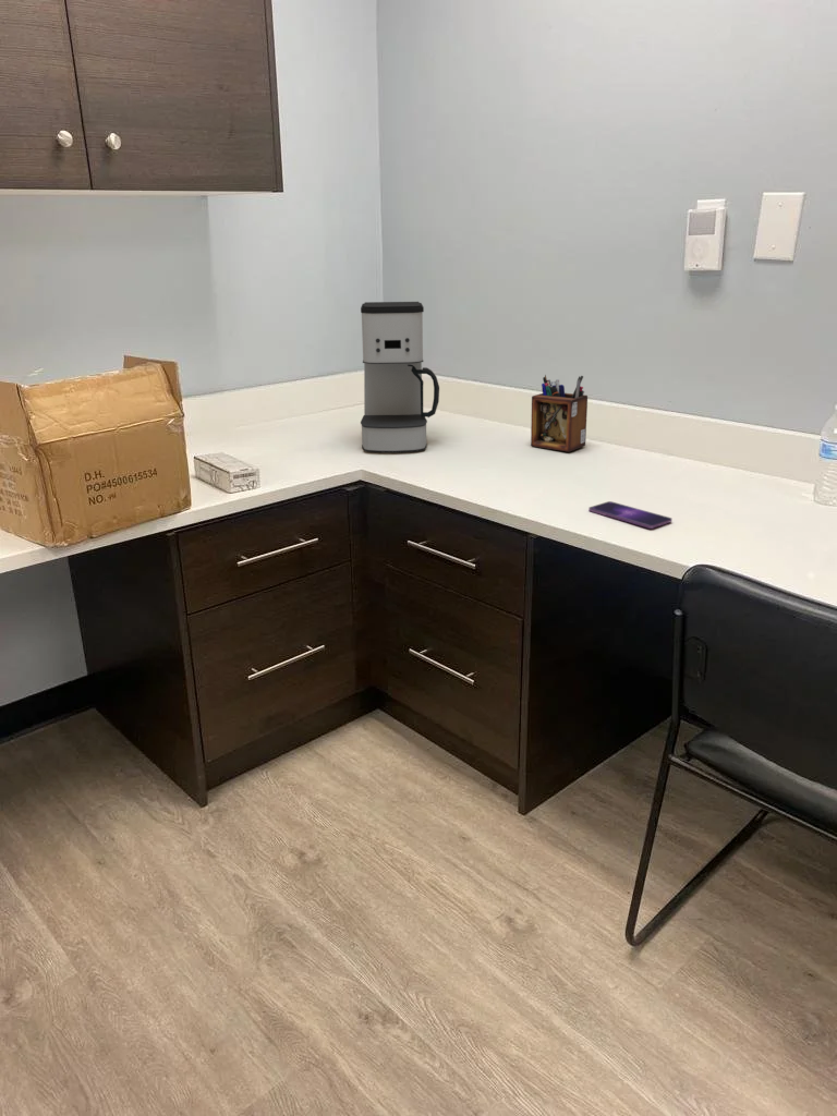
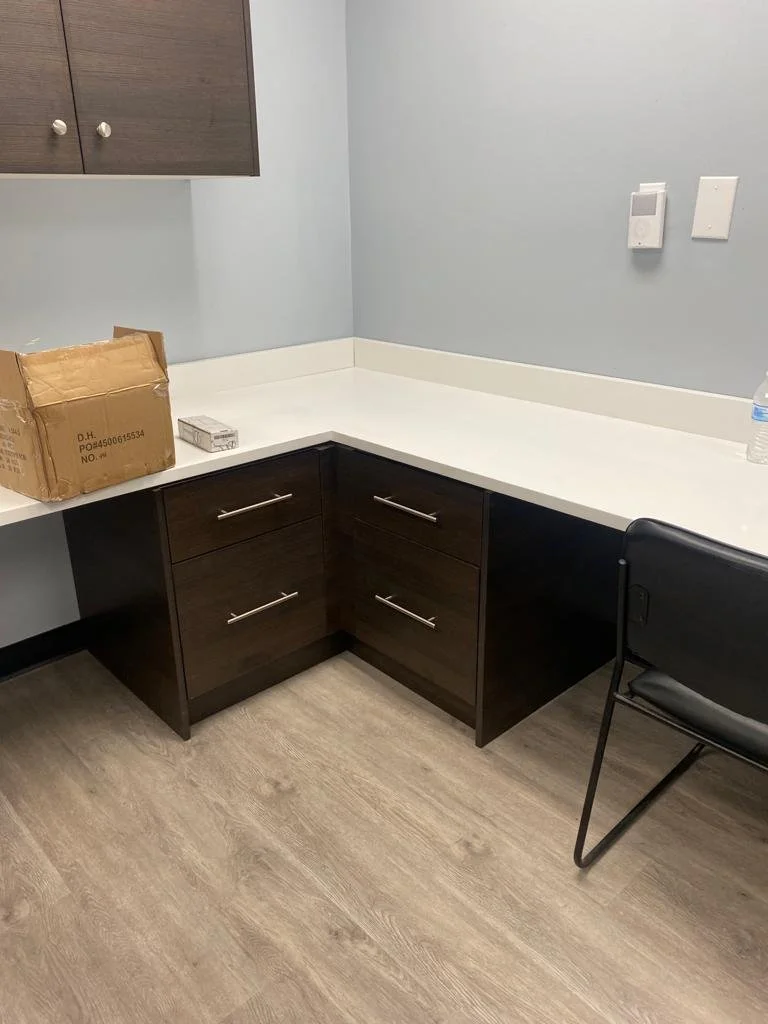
- coffee maker [360,301,440,454]
- desk organizer [530,374,589,453]
- smartphone [587,500,672,530]
